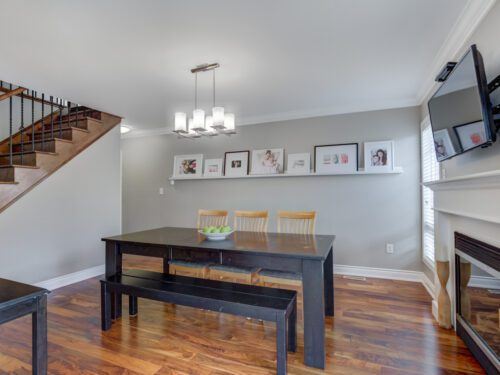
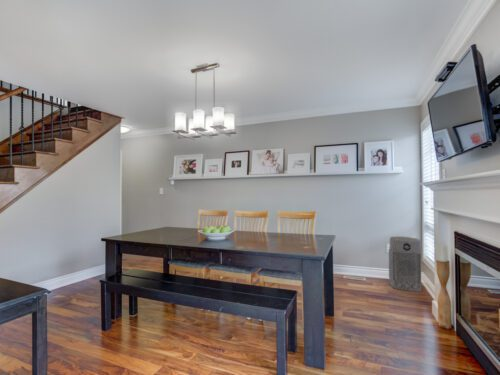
+ air purifier [388,236,422,292]
